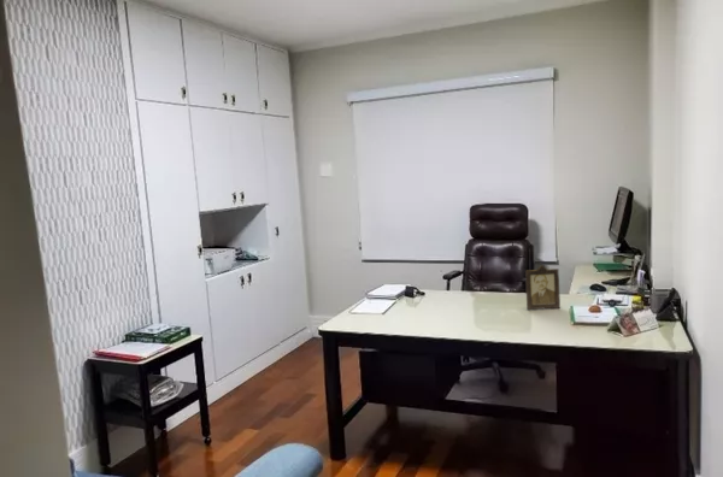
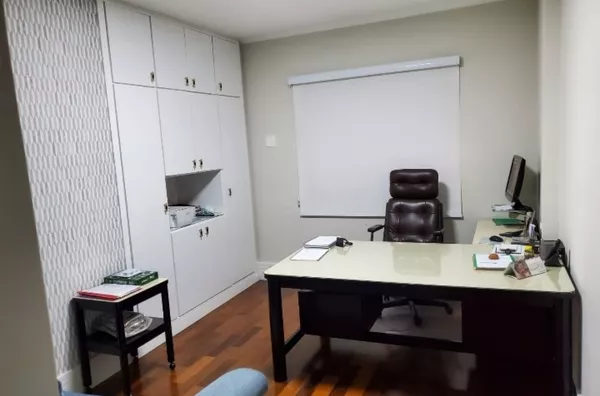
- photo frame [524,264,562,311]
